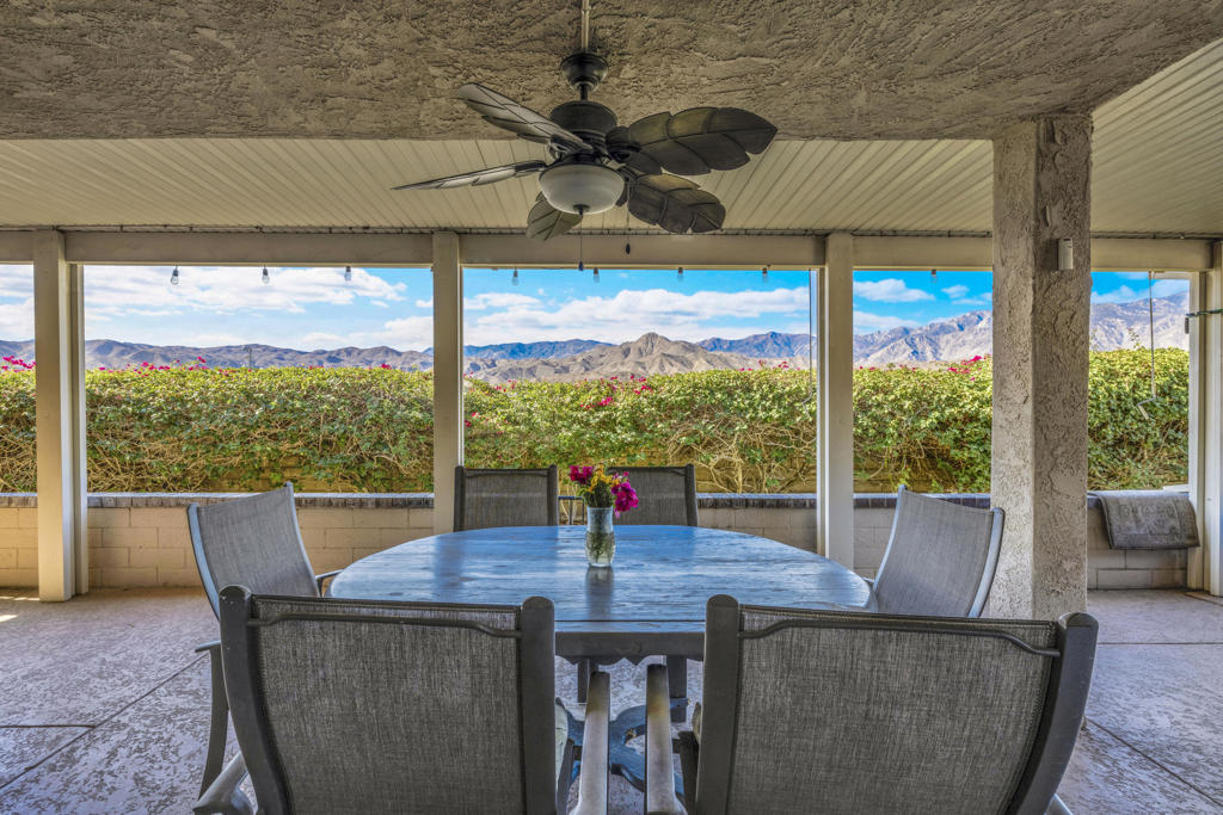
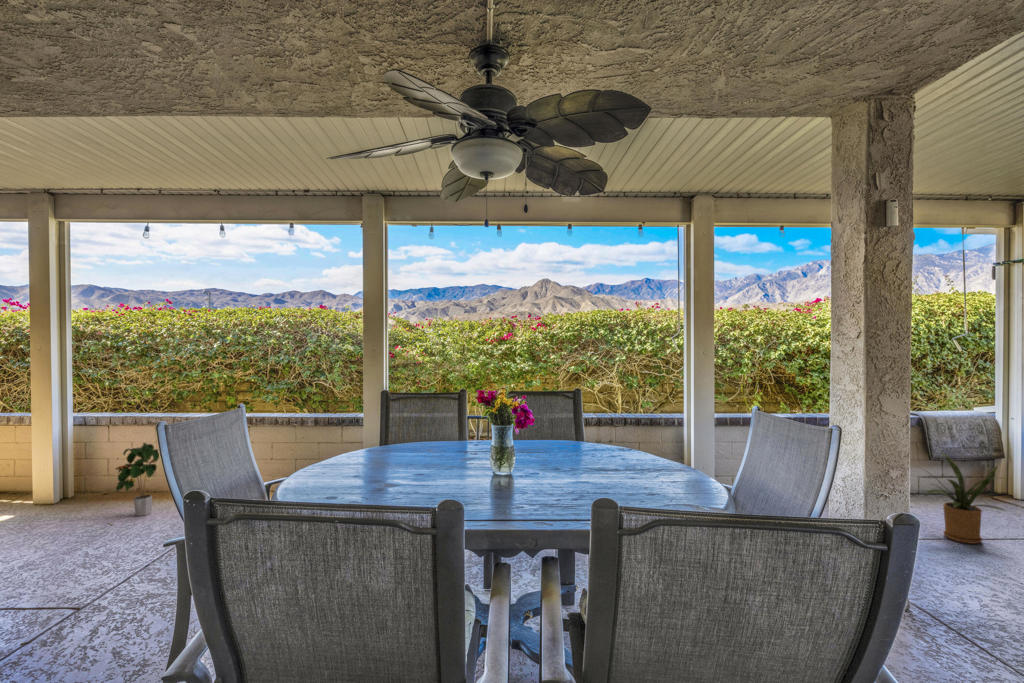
+ house plant [914,451,1008,545]
+ potted plant [115,442,160,517]
